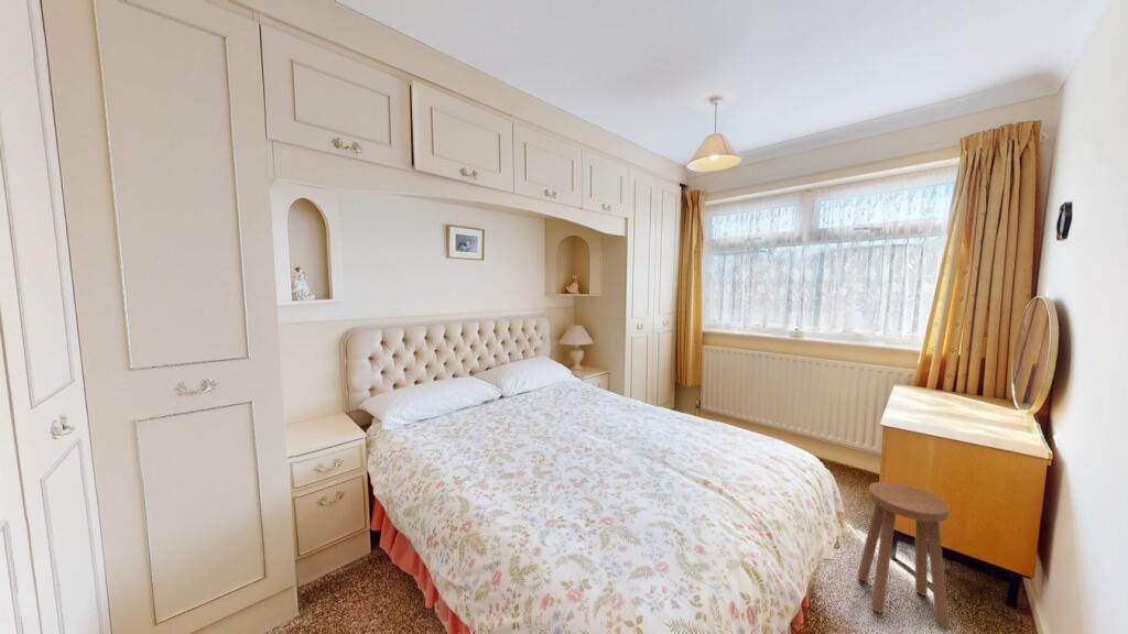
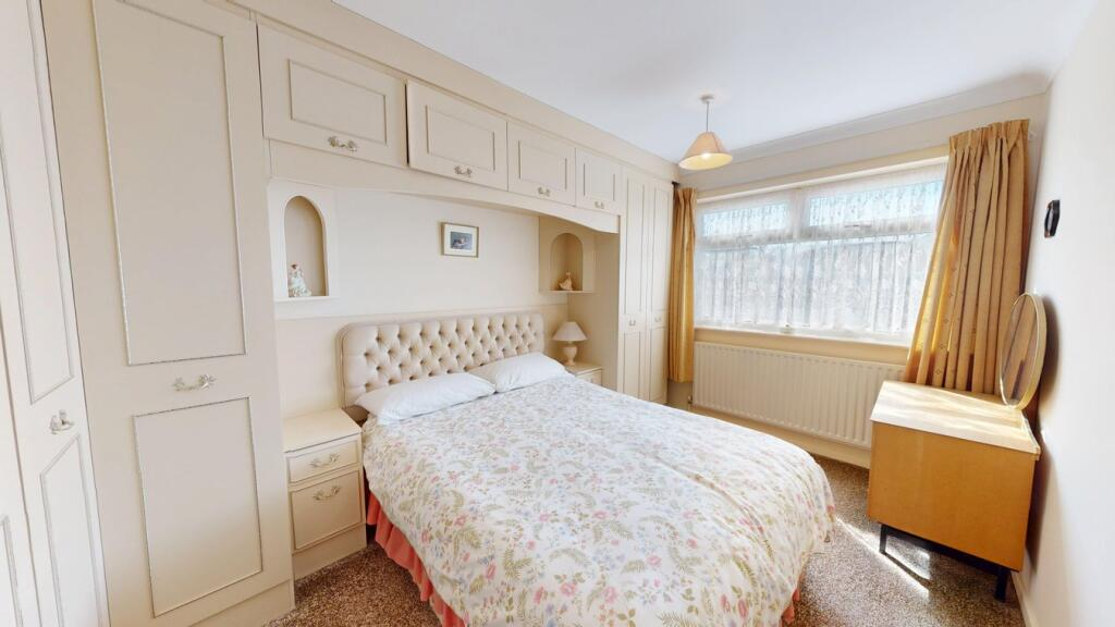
- stool [857,481,951,631]
